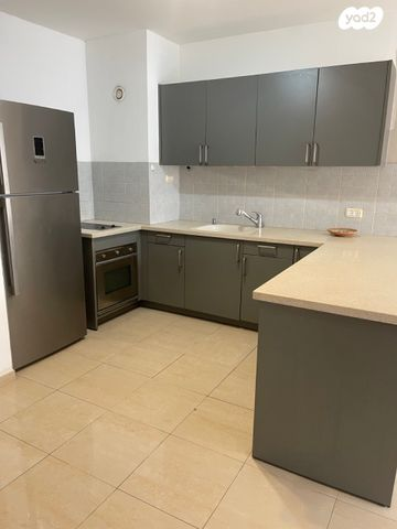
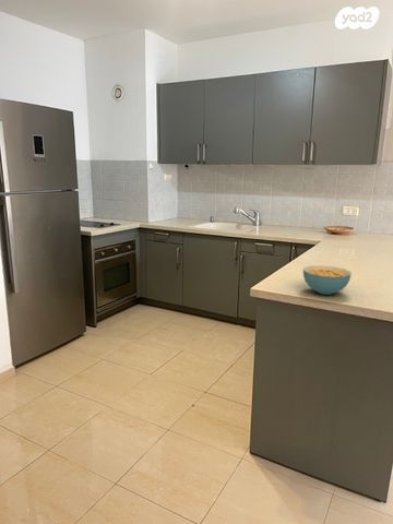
+ cereal bowl [302,264,353,296]
